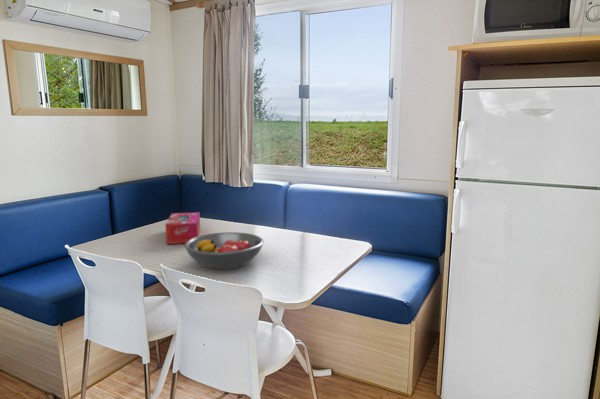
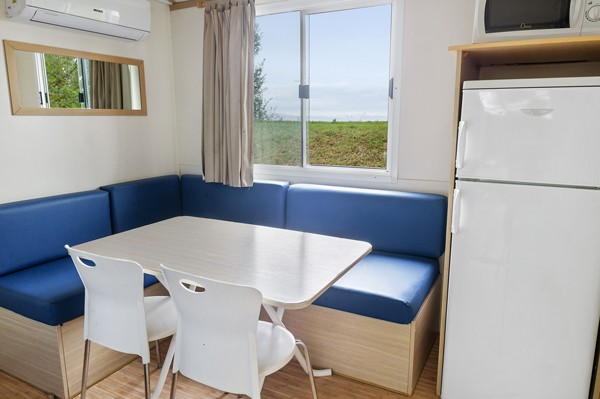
- tissue box [164,212,201,245]
- fruit bowl [183,231,265,270]
